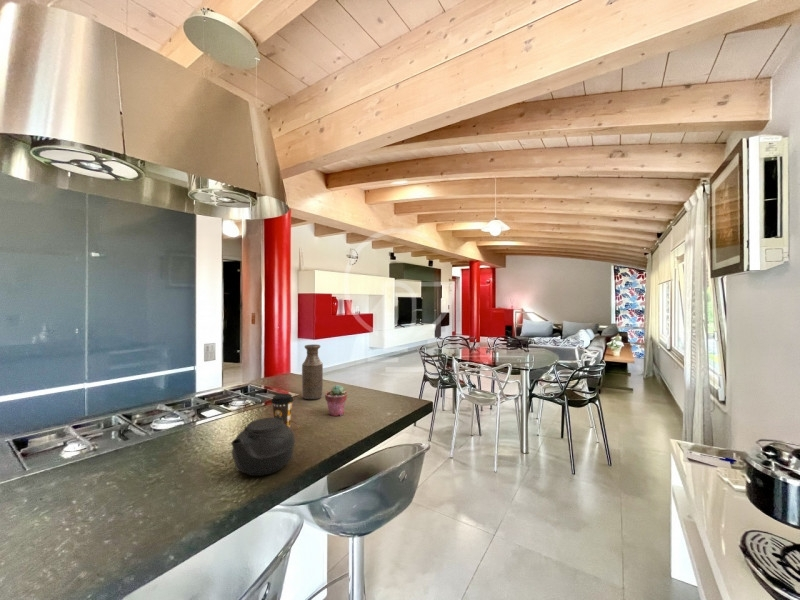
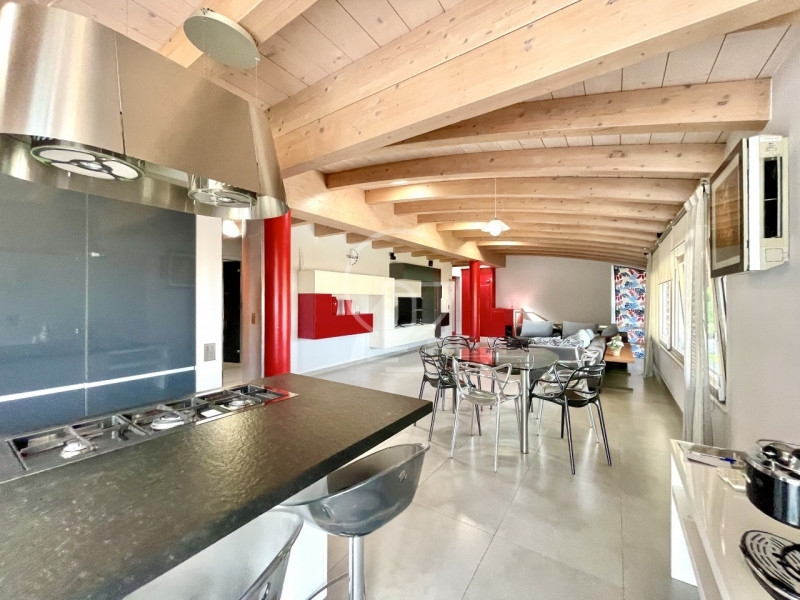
- potted succulent [324,384,348,417]
- coffee cup [270,393,295,428]
- teapot [230,415,296,477]
- bottle [301,344,324,400]
